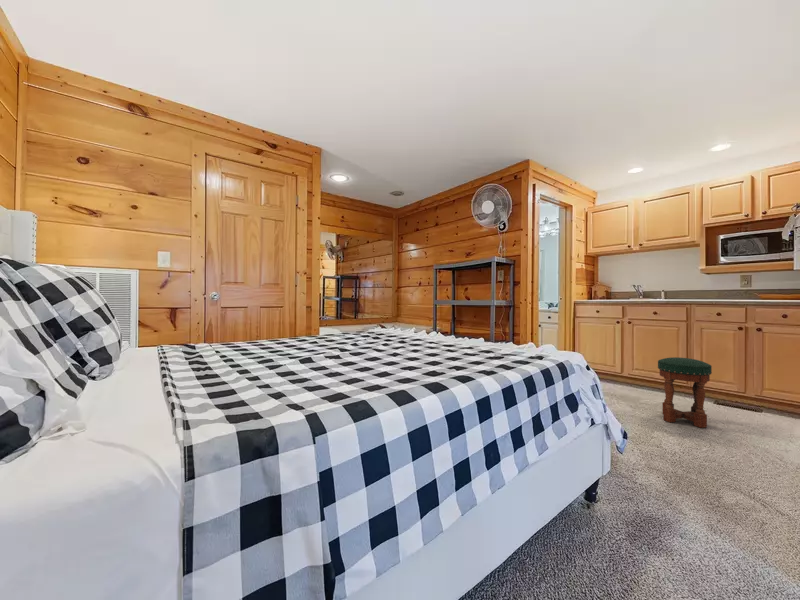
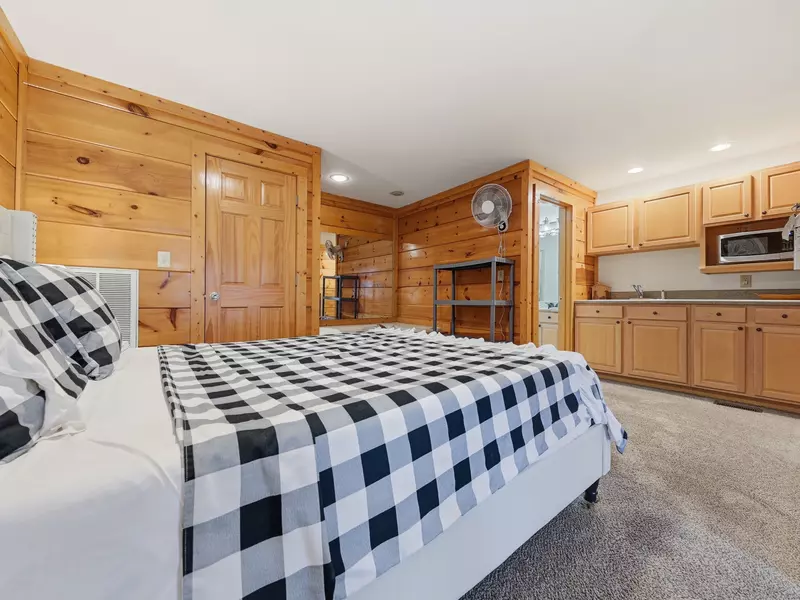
- stool [657,356,713,429]
